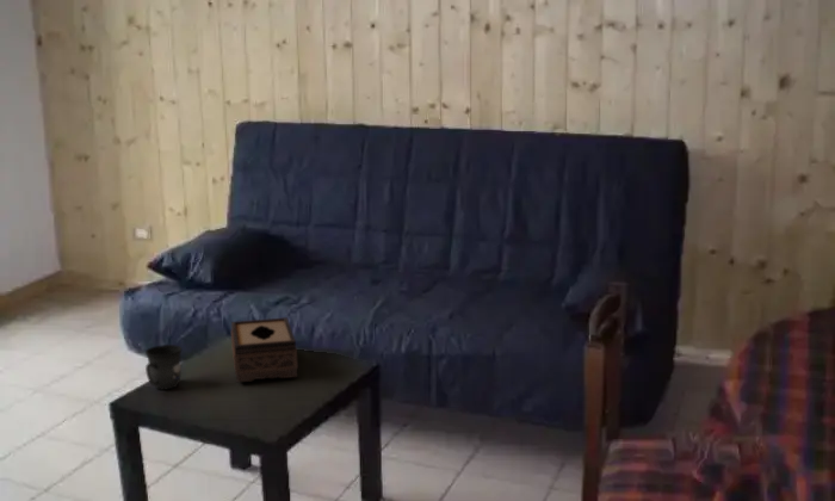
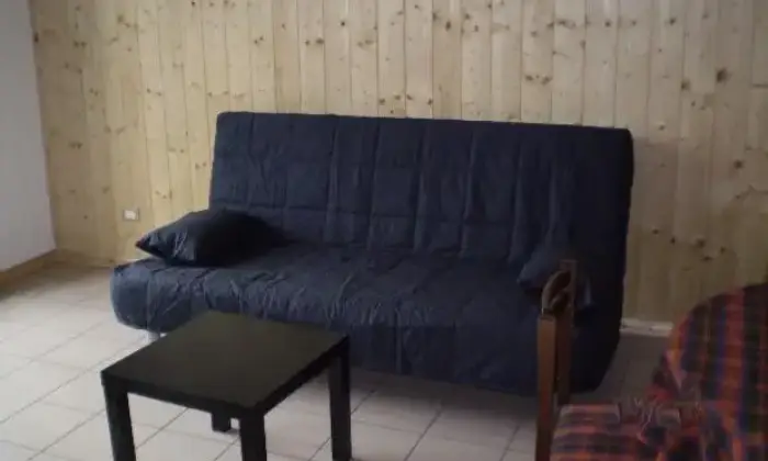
- mug [144,344,184,391]
- tissue box [230,316,299,383]
